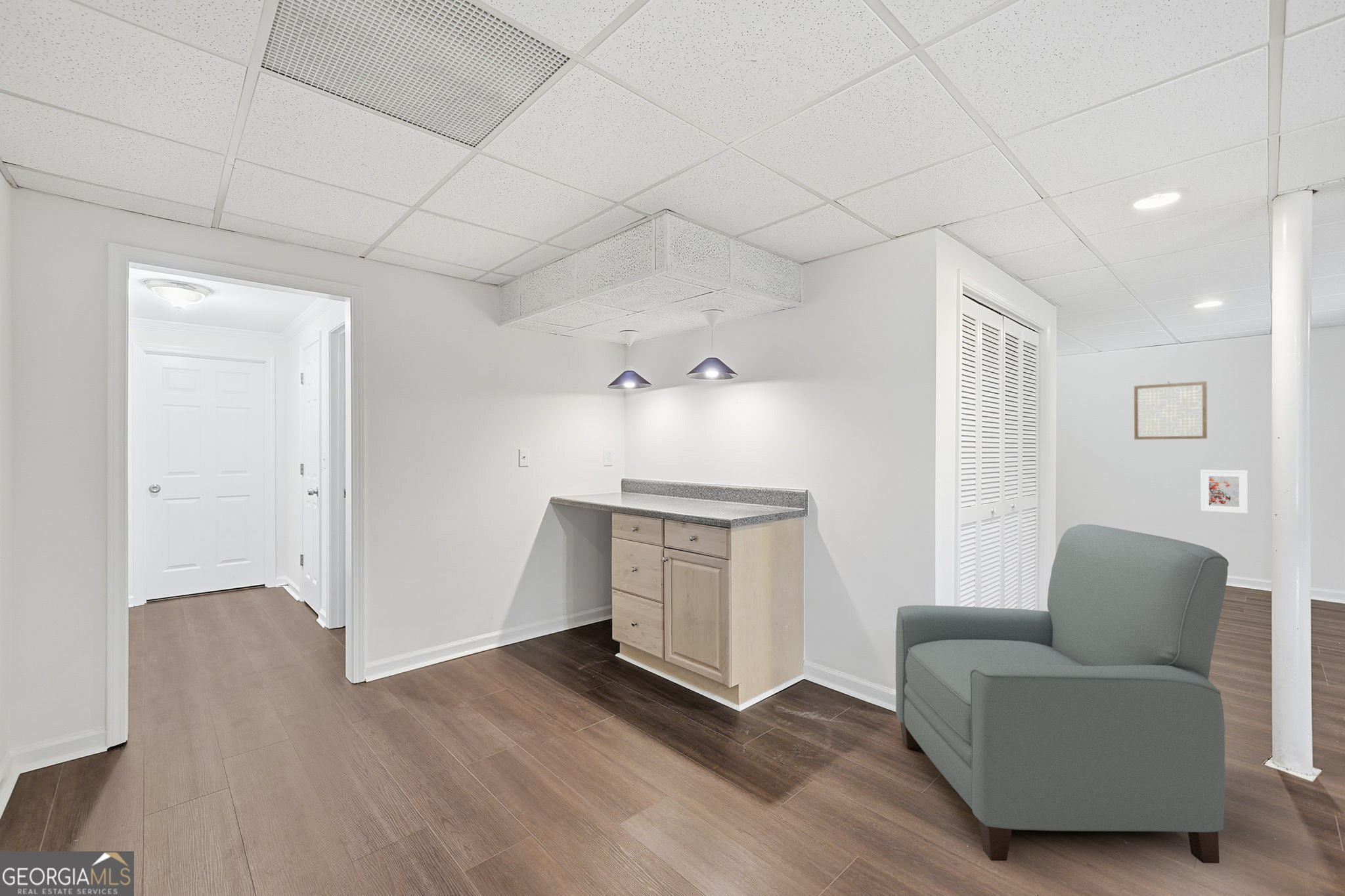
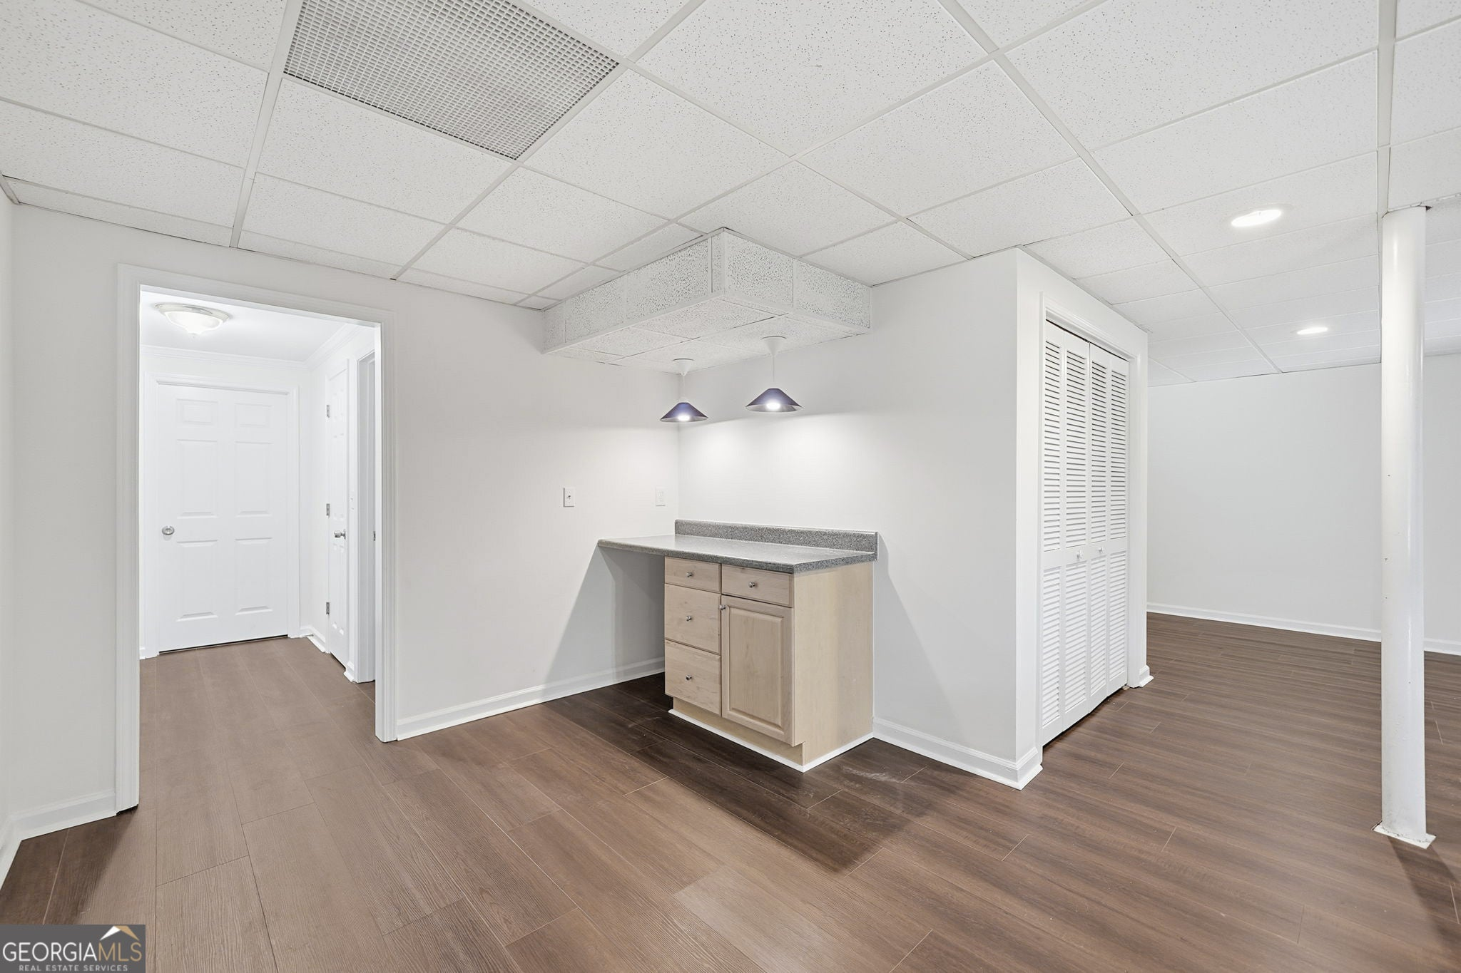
- wall art [1134,381,1208,440]
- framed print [1200,469,1248,514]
- chair [895,524,1229,864]
